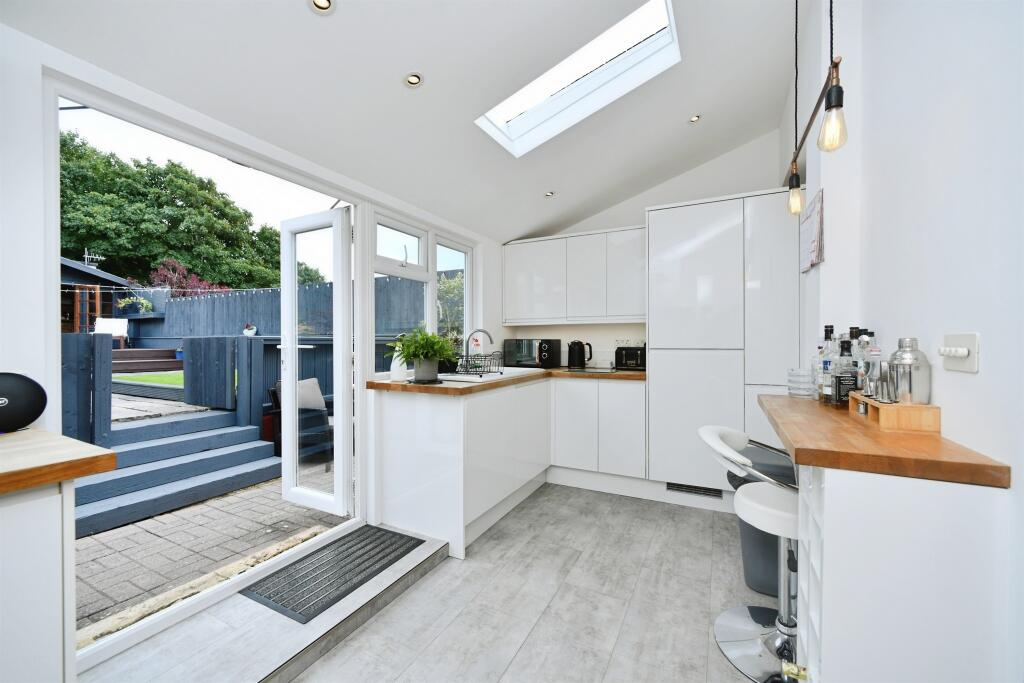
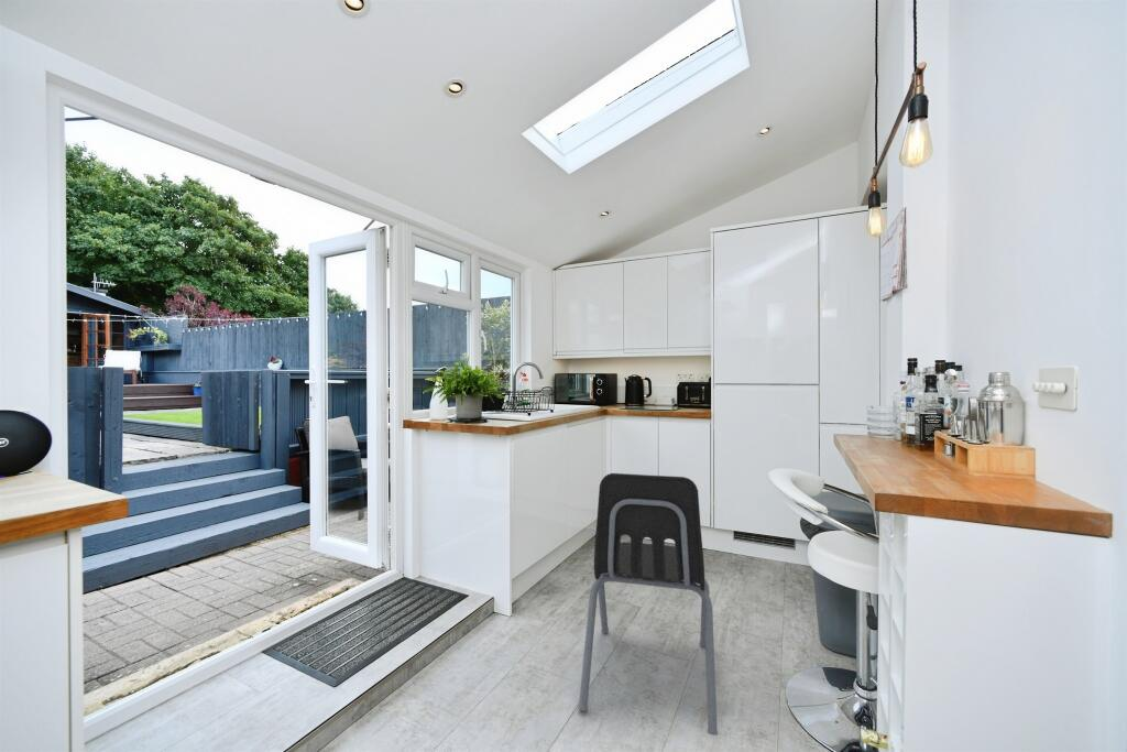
+ dining chair [577,472,719,737]
